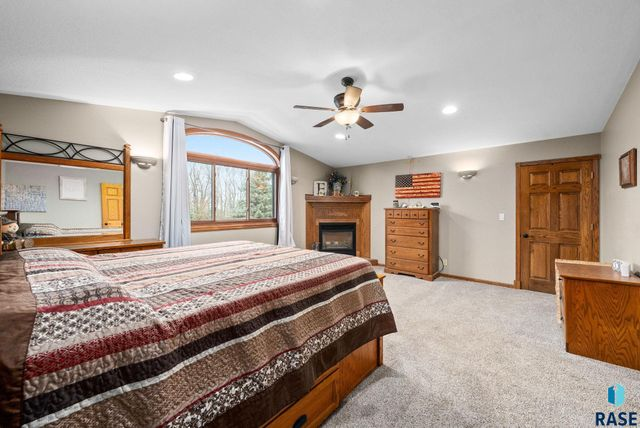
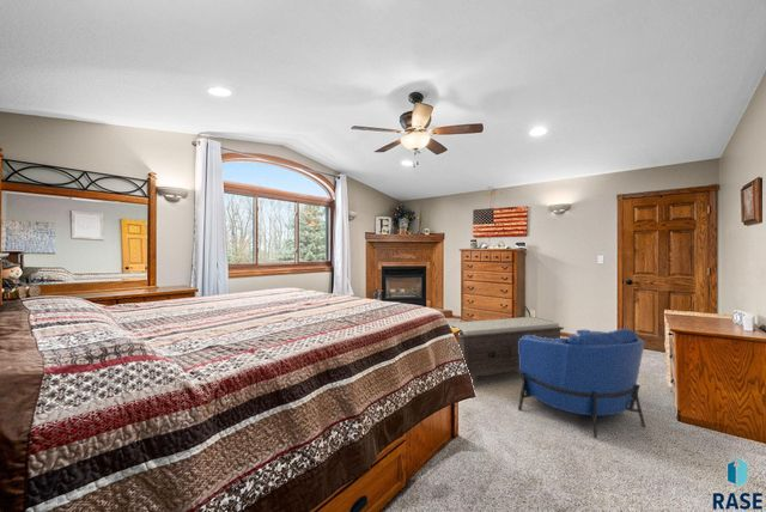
+ armchair [517,327,646,439]
+ bench [448,316,565,378]
